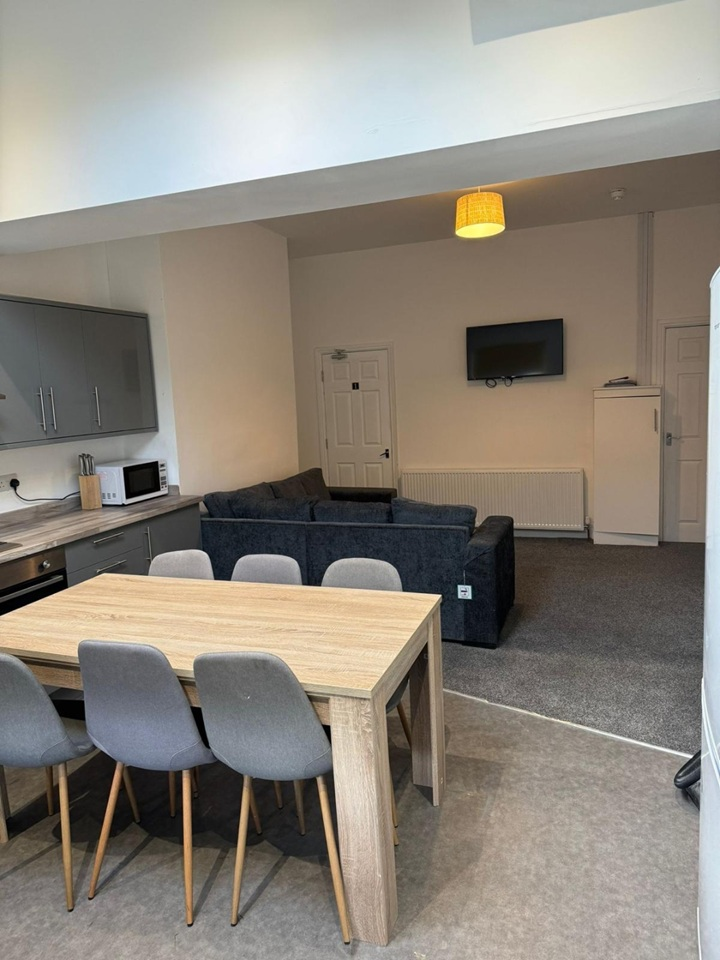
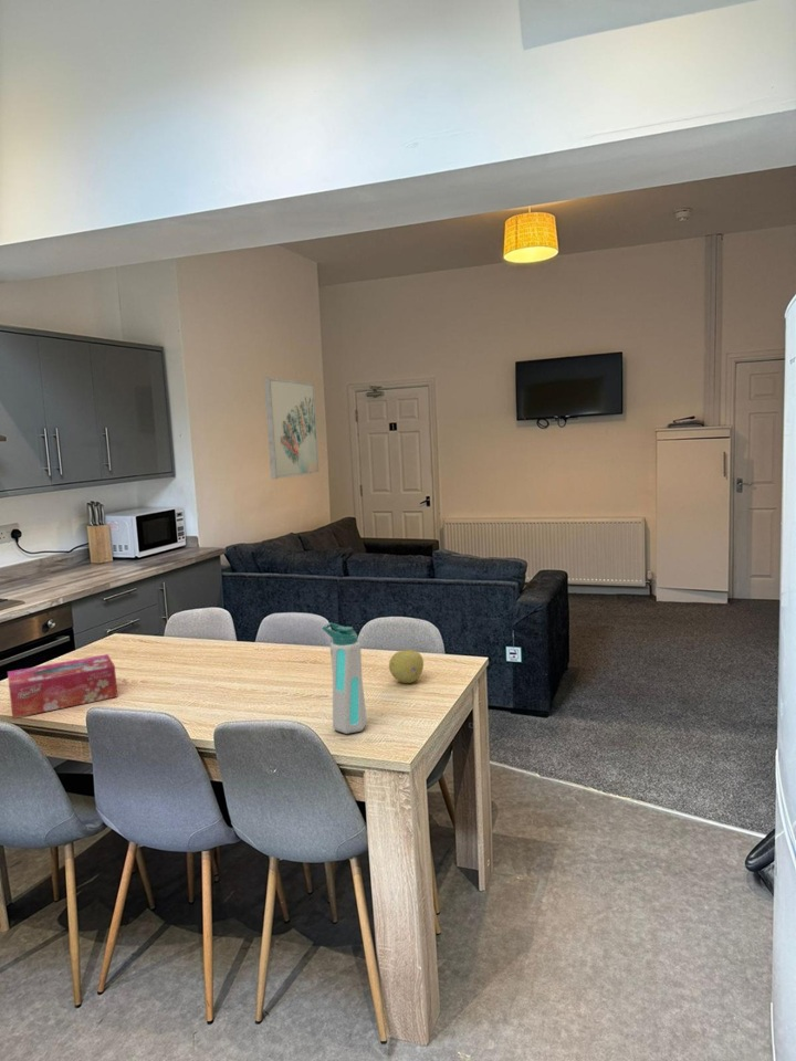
+ water bottle [322,622,368,735]
+ wall art [263,377,321,480]
+ fruit [388,649,425,684]
+ tissue box [7,653,118,719]
